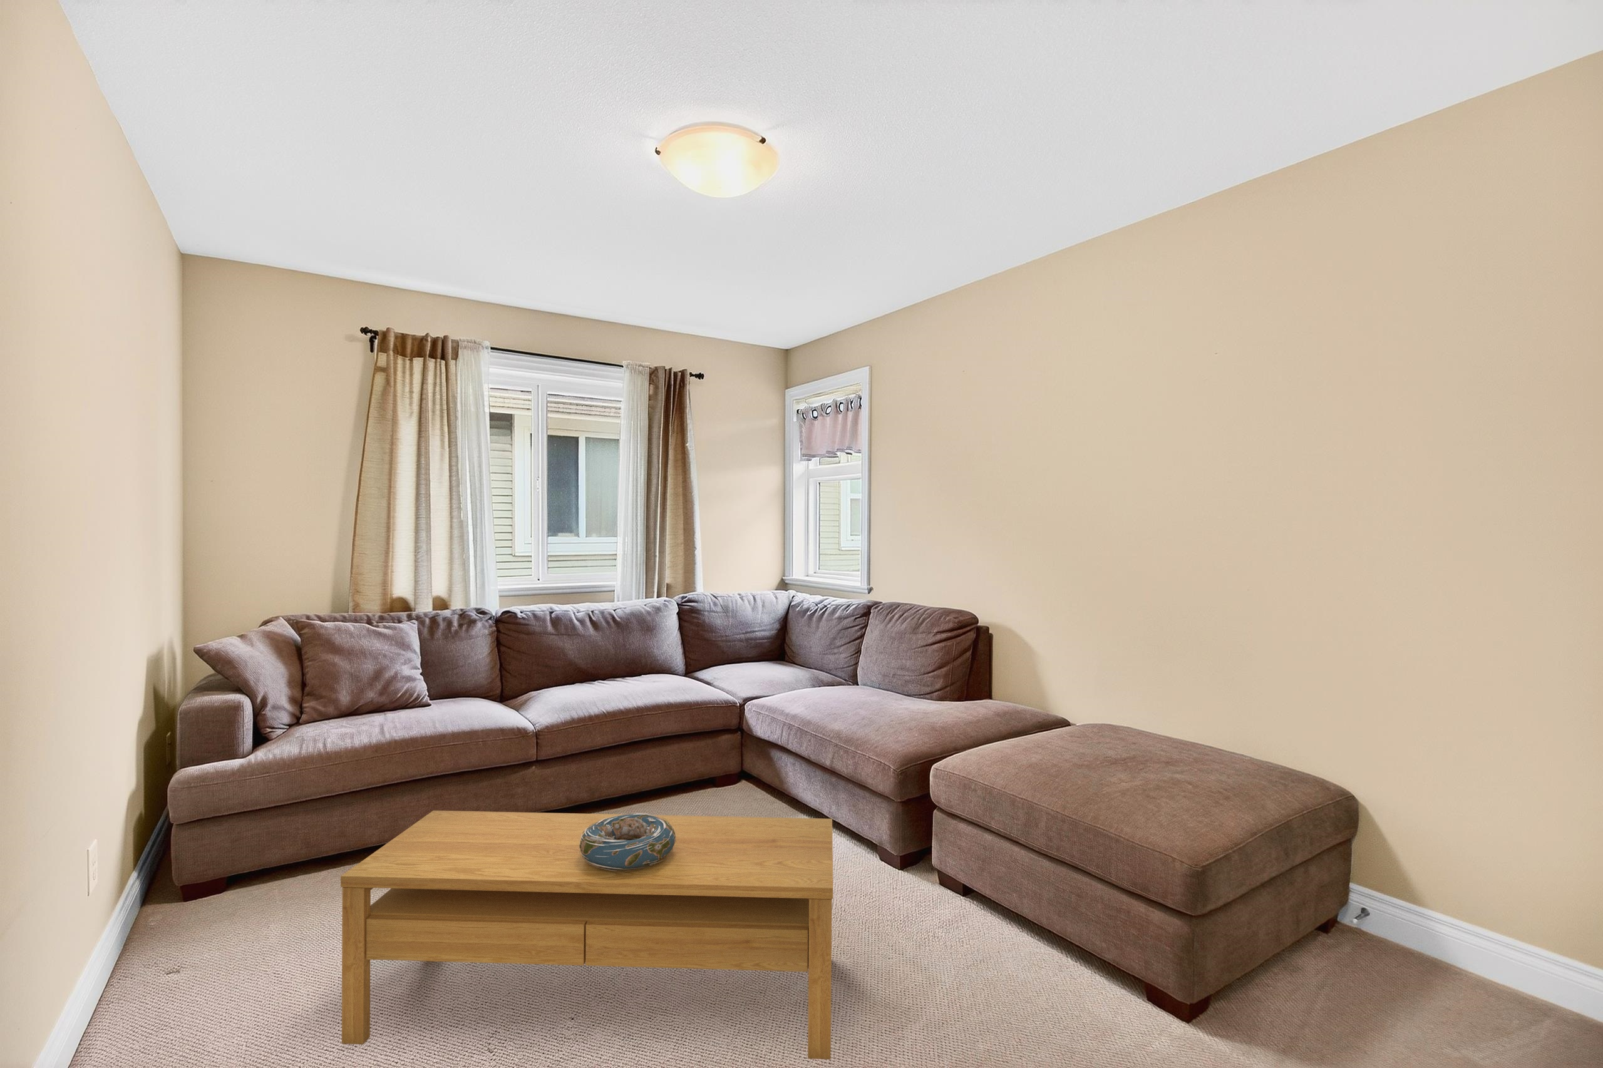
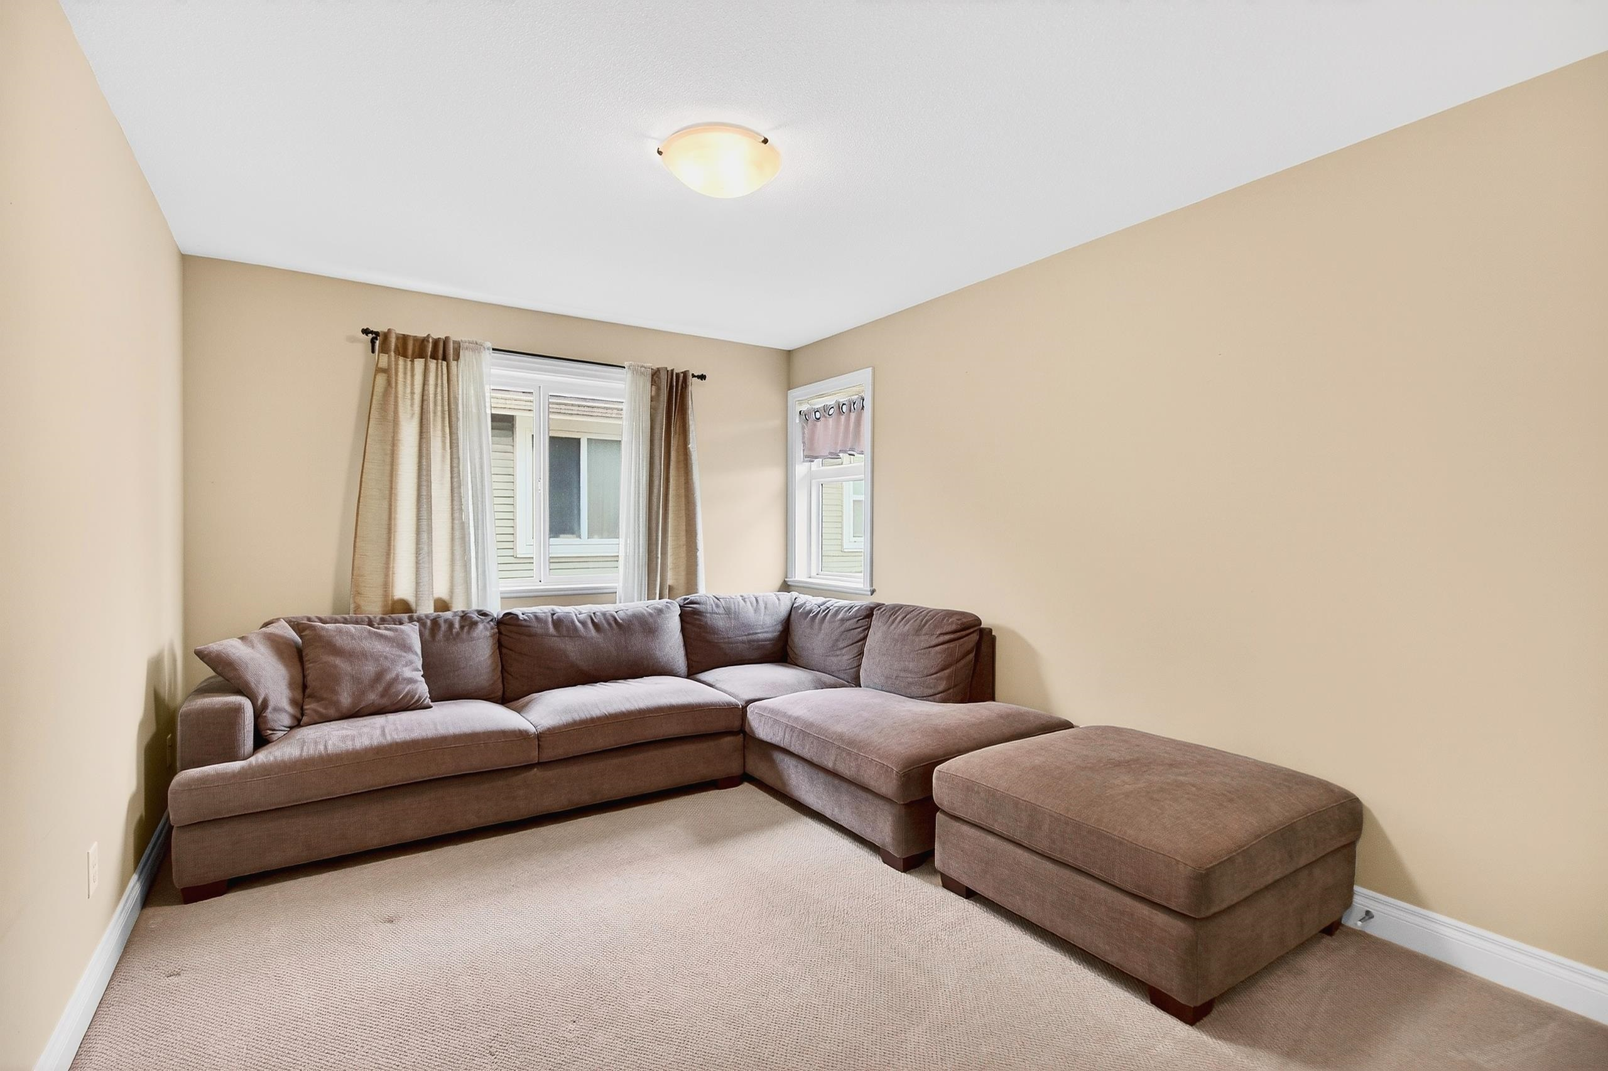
- decorative bowl [578,813,676,871]
- coffee table [340,811,833,1060]
